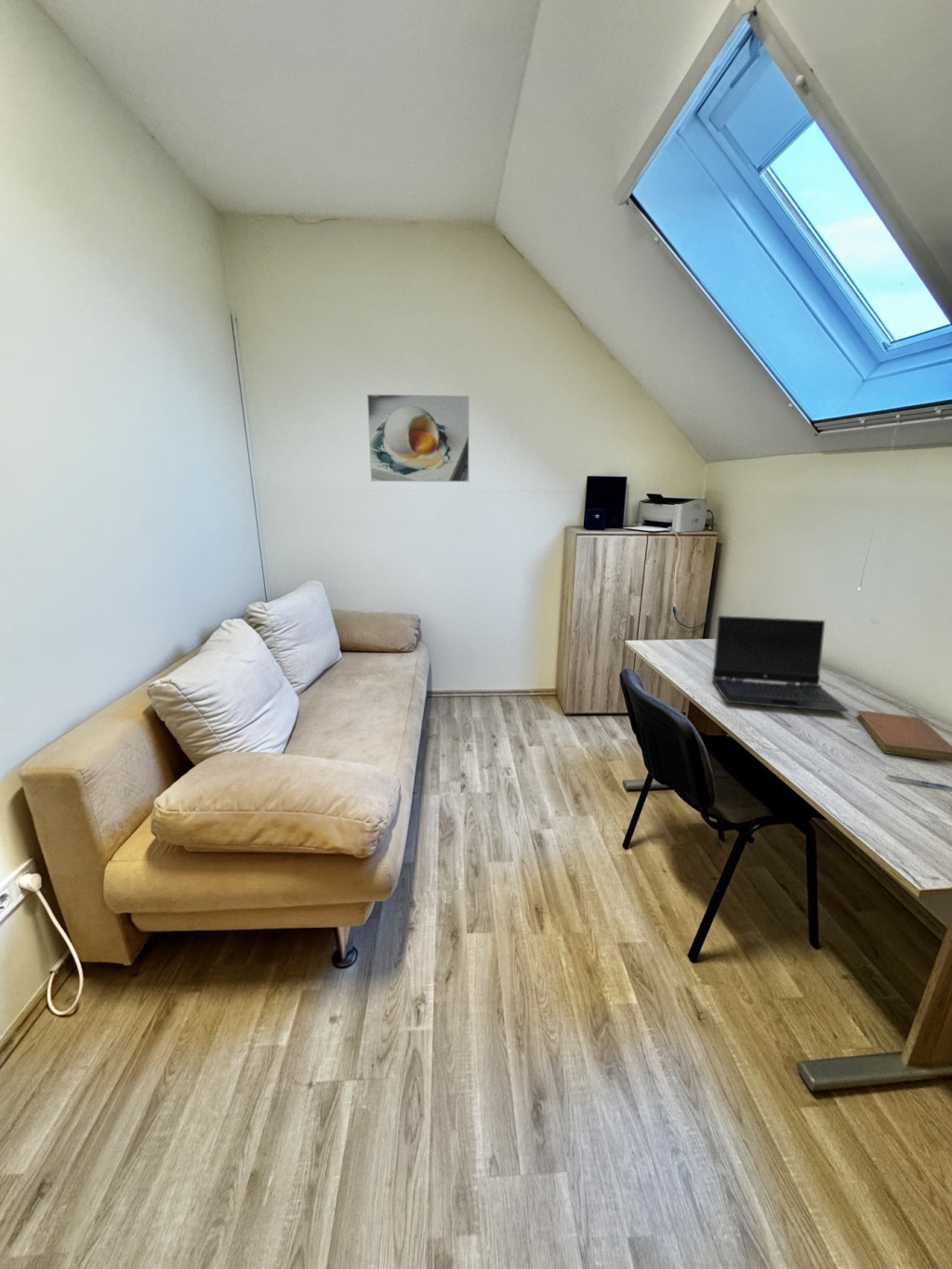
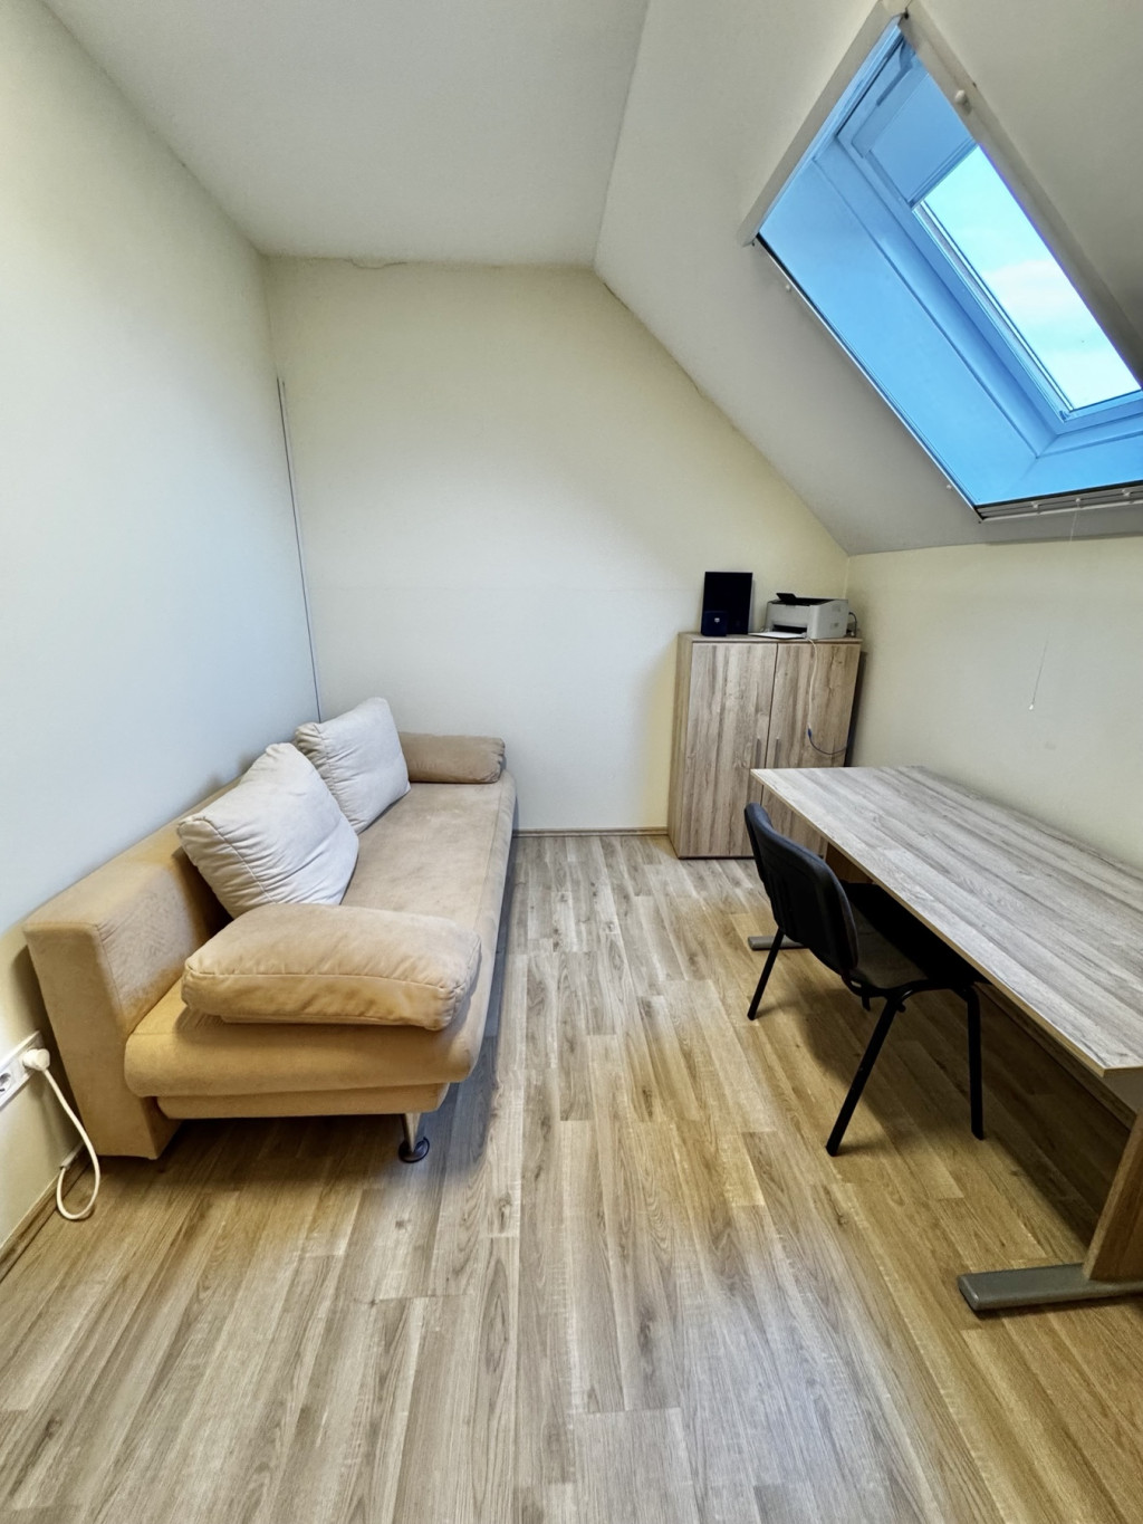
- notebook [855,709,952,763]
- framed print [366,393,470,482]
- laptop computer [711,615,850,713]
- pen [886,773,952,791]
